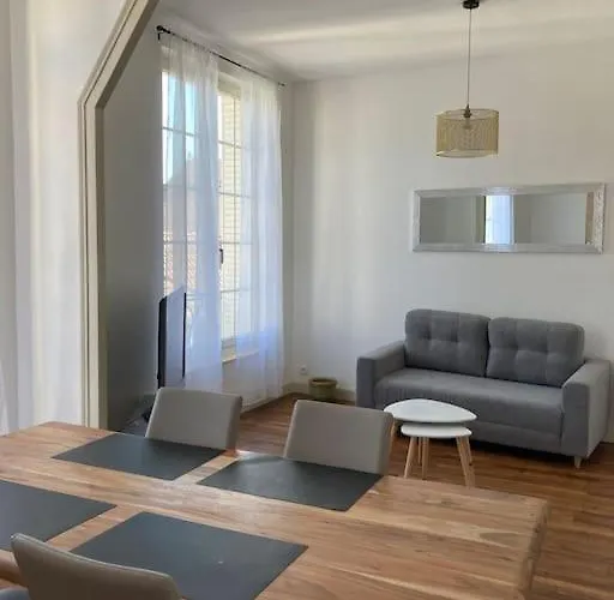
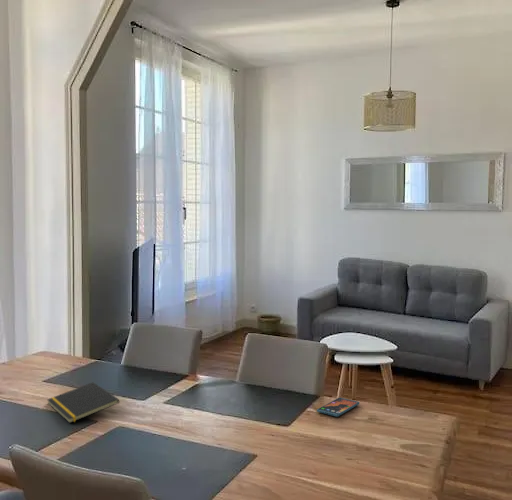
+ notepad [46,381,120,424]
+ smartphone [316,397,360,417]
